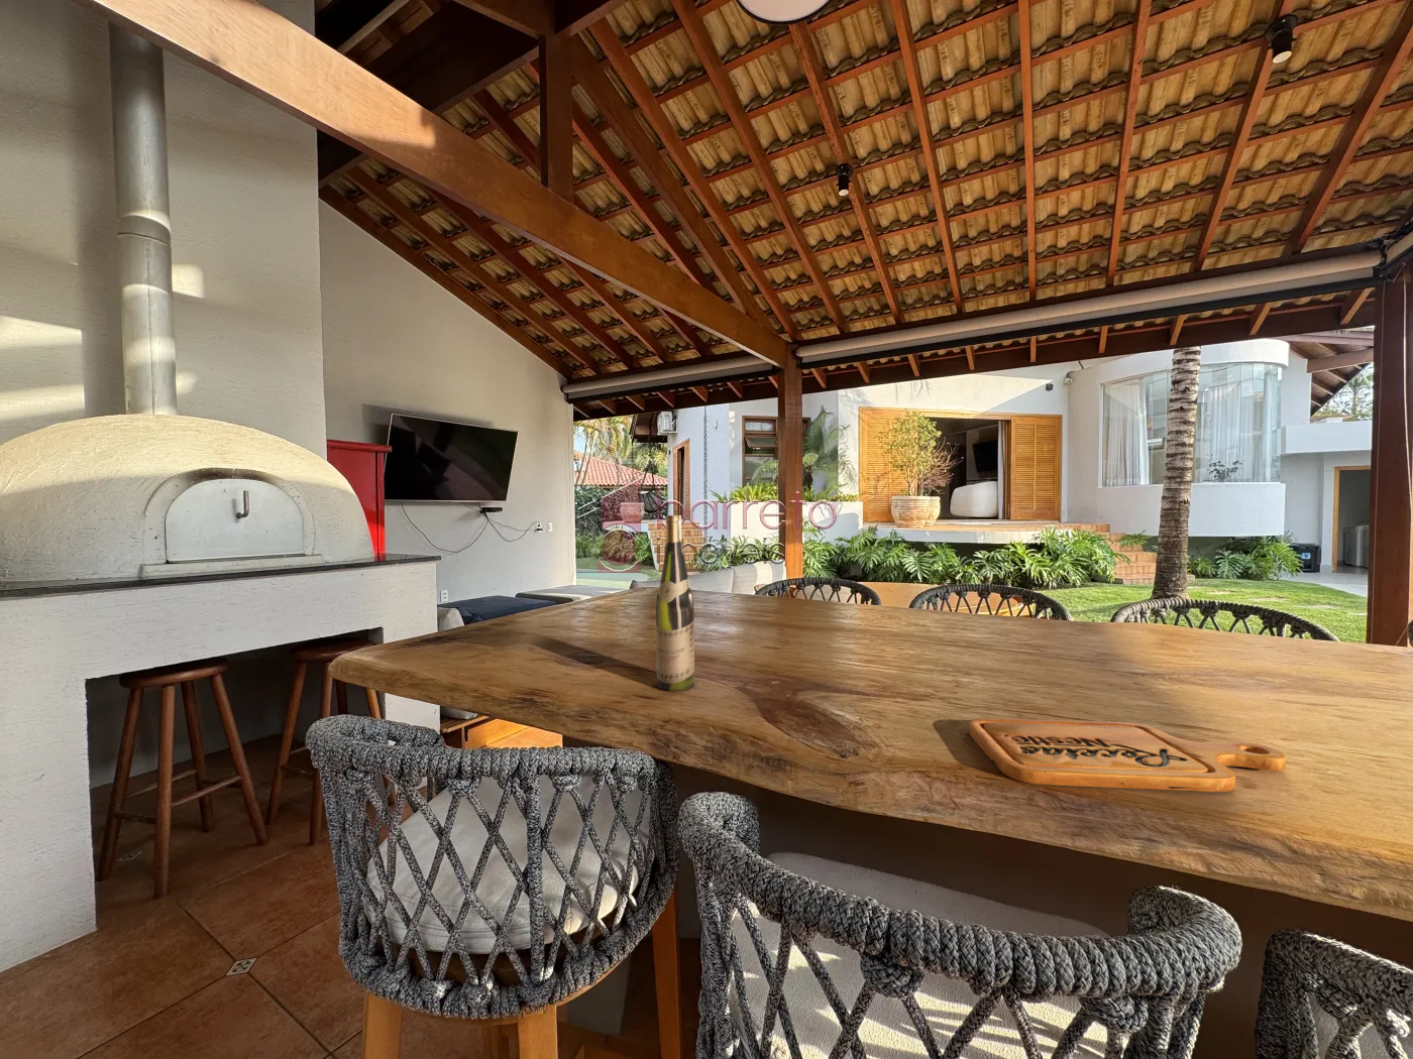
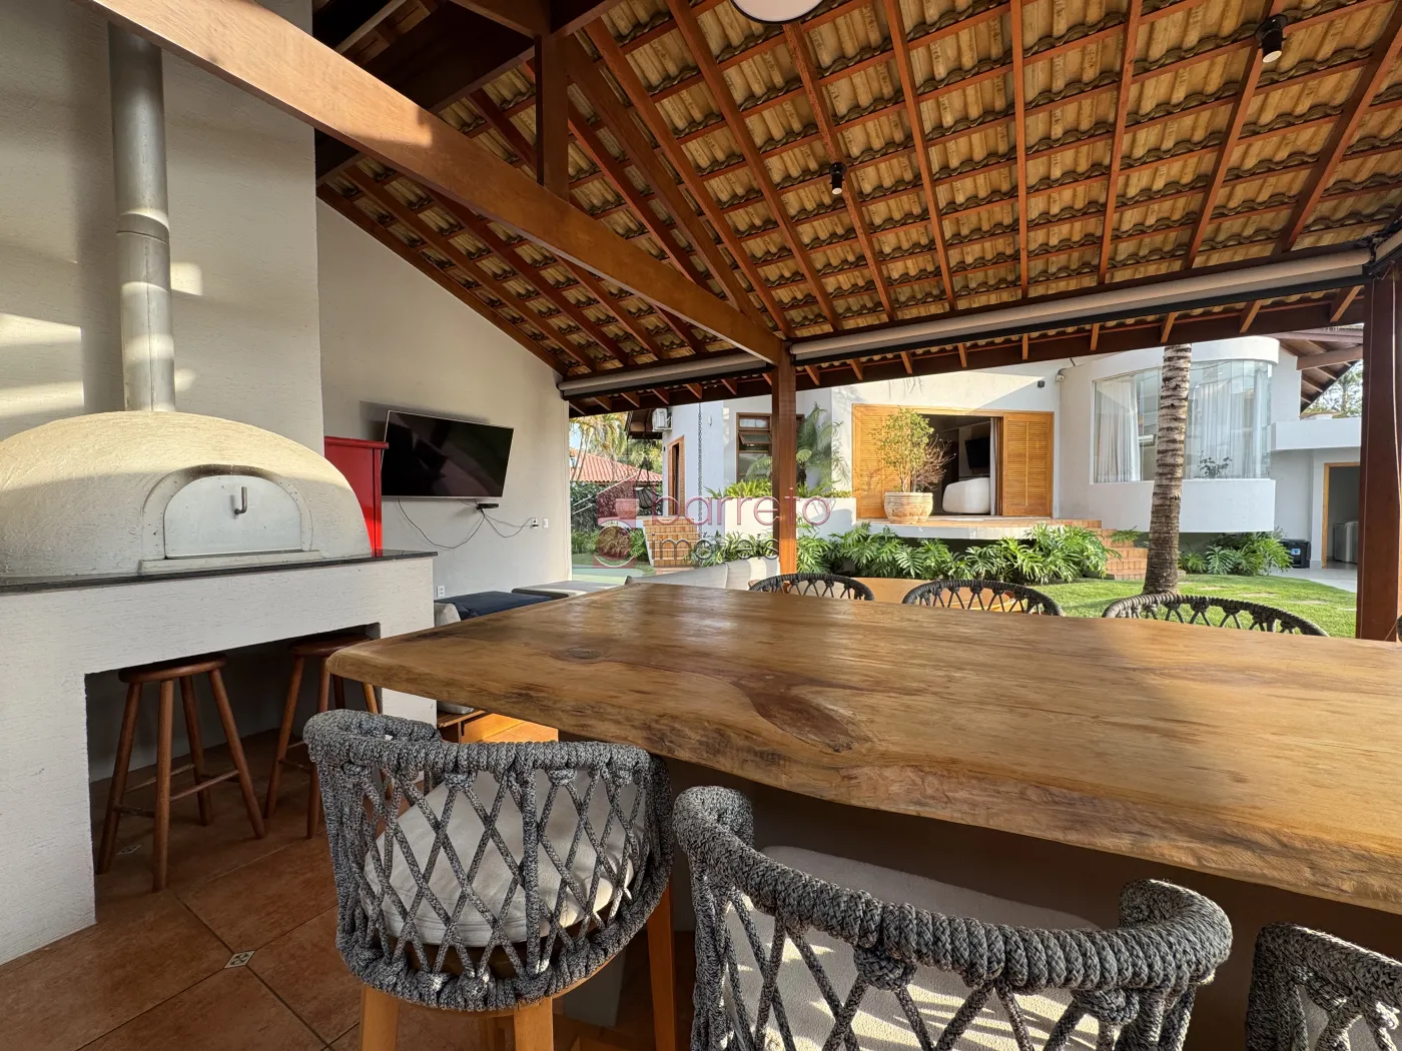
- cutting board [968,717,1287,793]
- wine bottle [655,514,695,692]
